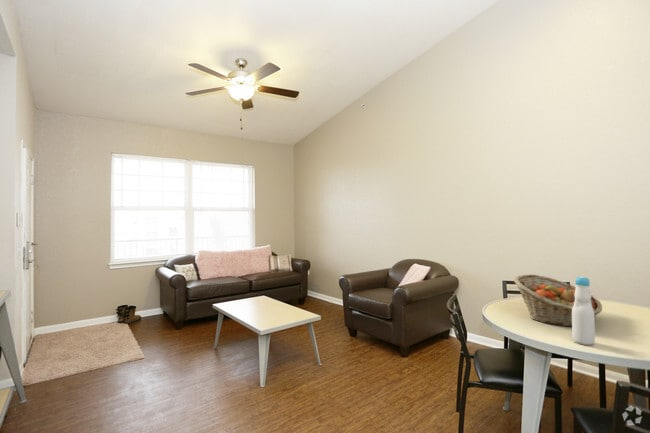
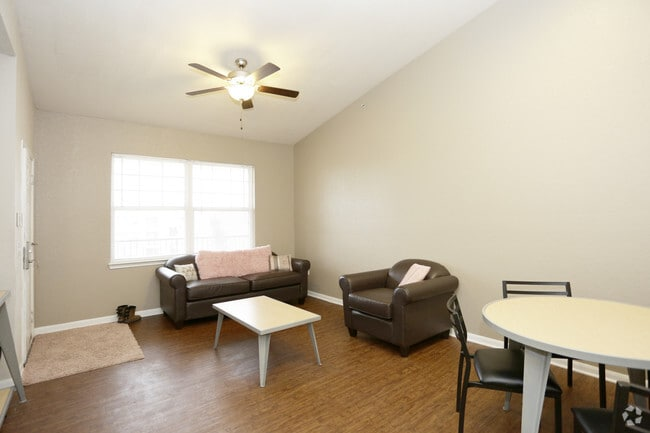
- bottle [571,275,596,346]
- fruit basket [513,274,603,327]
